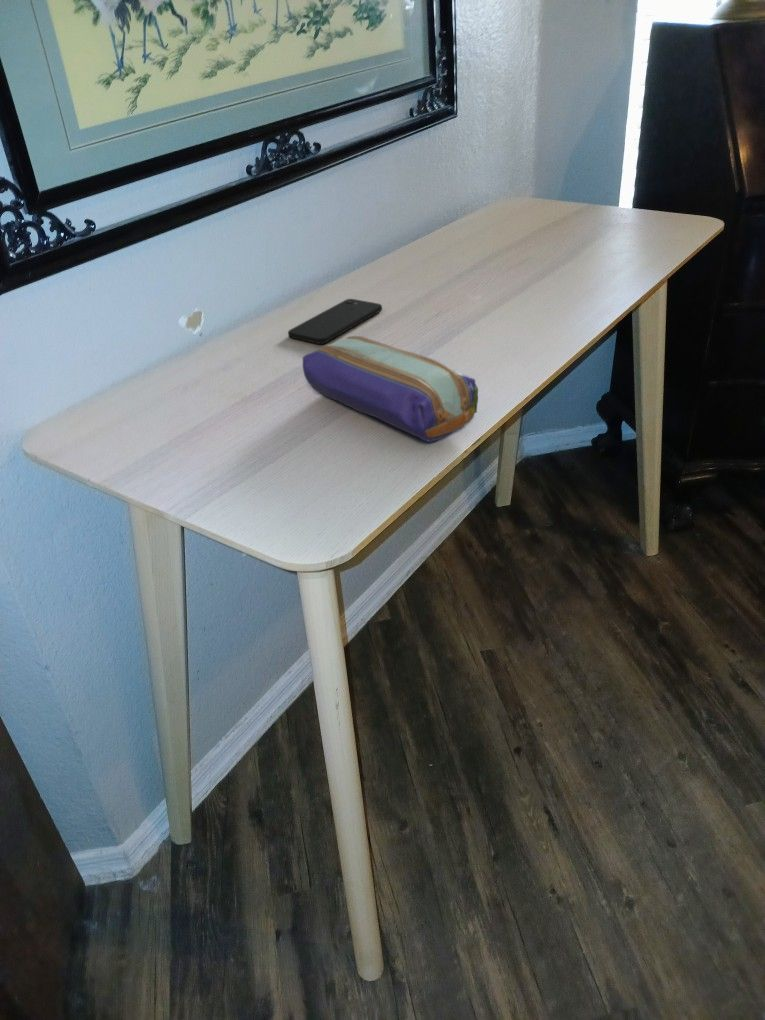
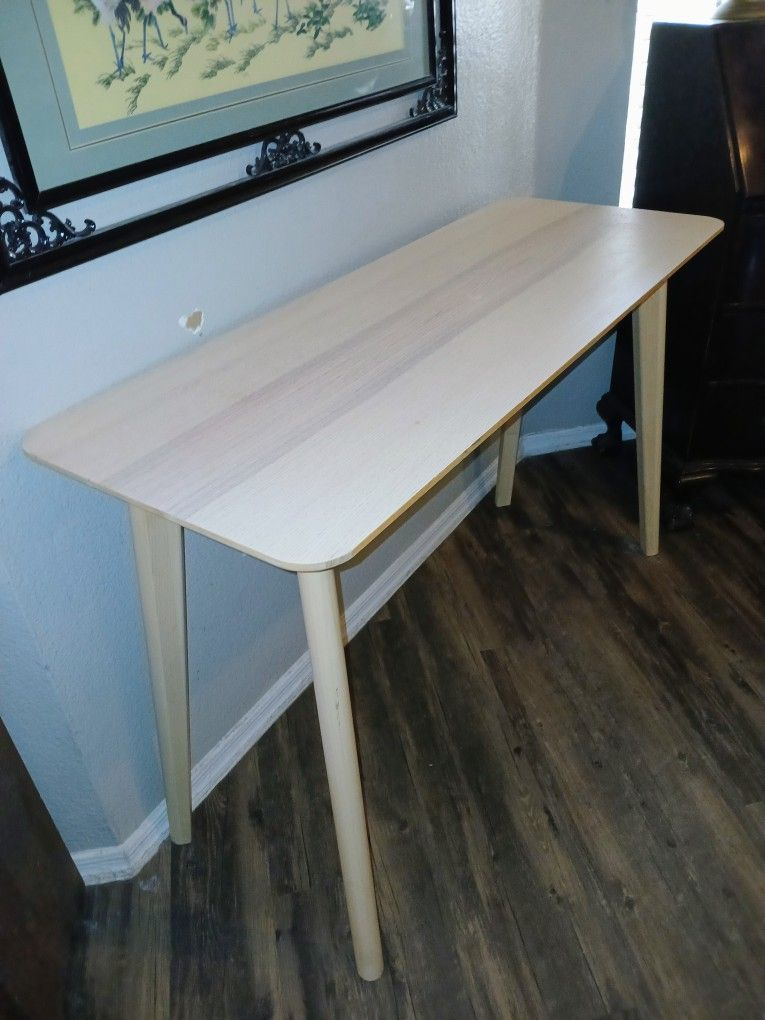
- pencil case [302,335,479,443]
- smartphone [287,298,383,345]
